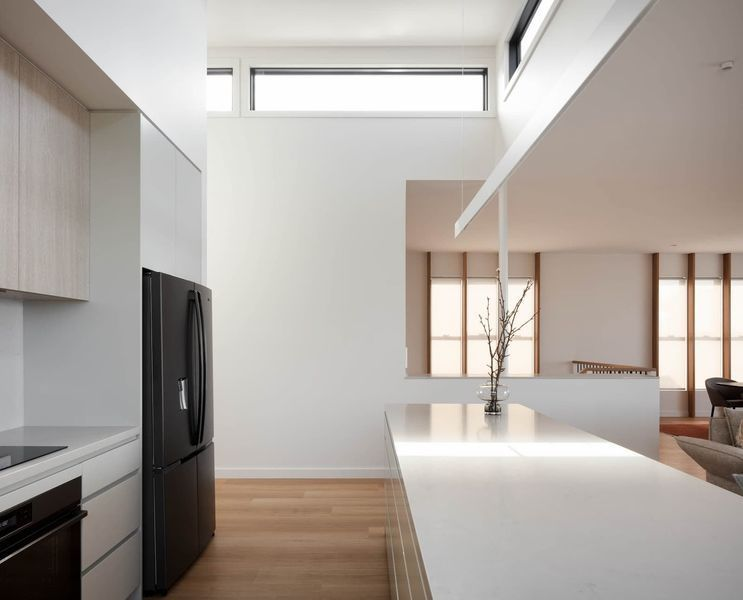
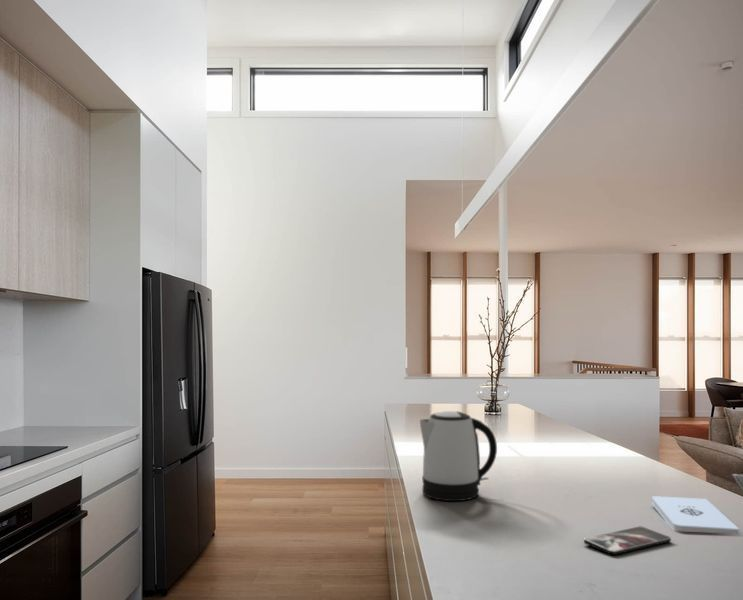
+ smartphone [583,525,672,556]
+ notepad [651,495,740,535]
+ kettle [419,410,498,502]
